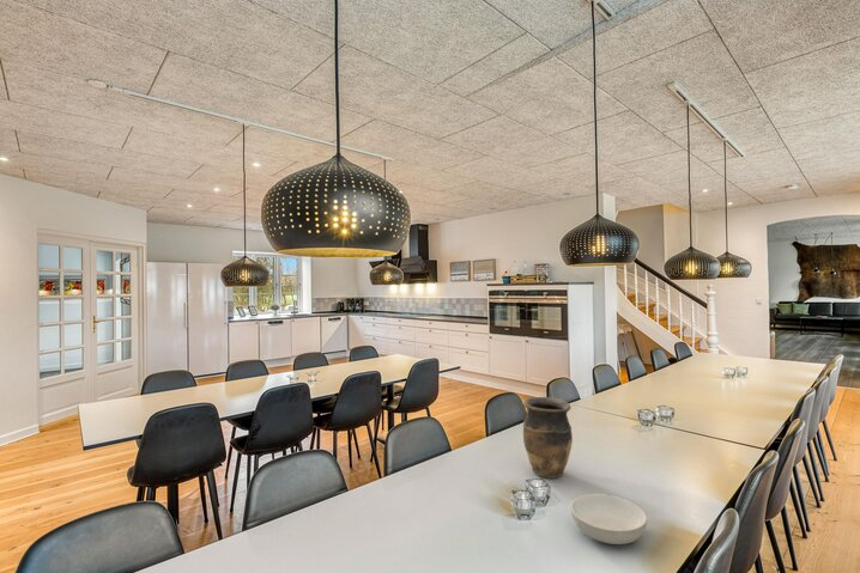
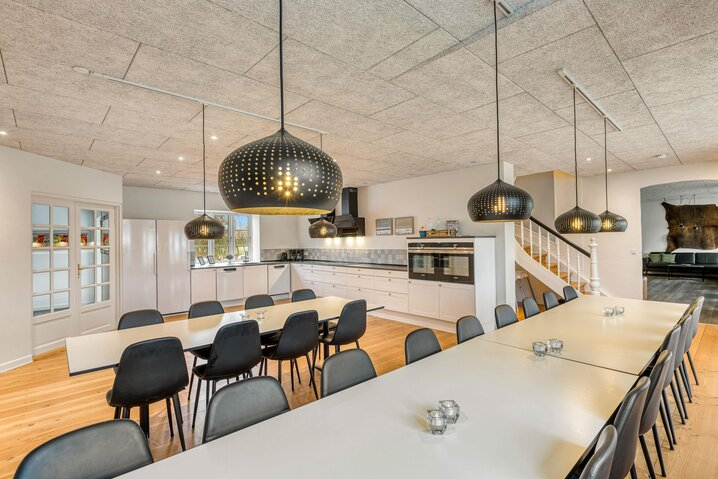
- vase [522,396,574,480]
- serving bowl [569,493,648,545]
